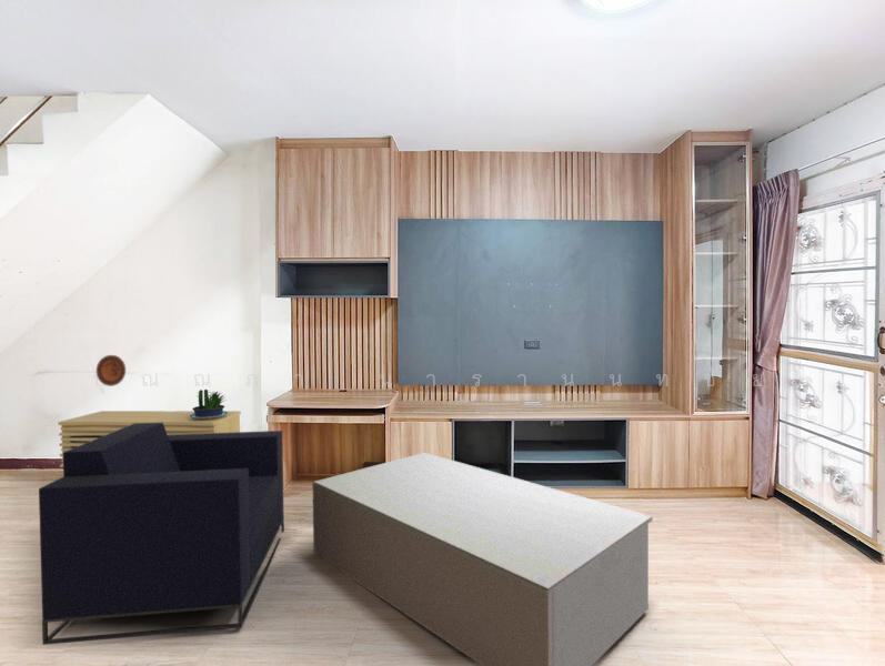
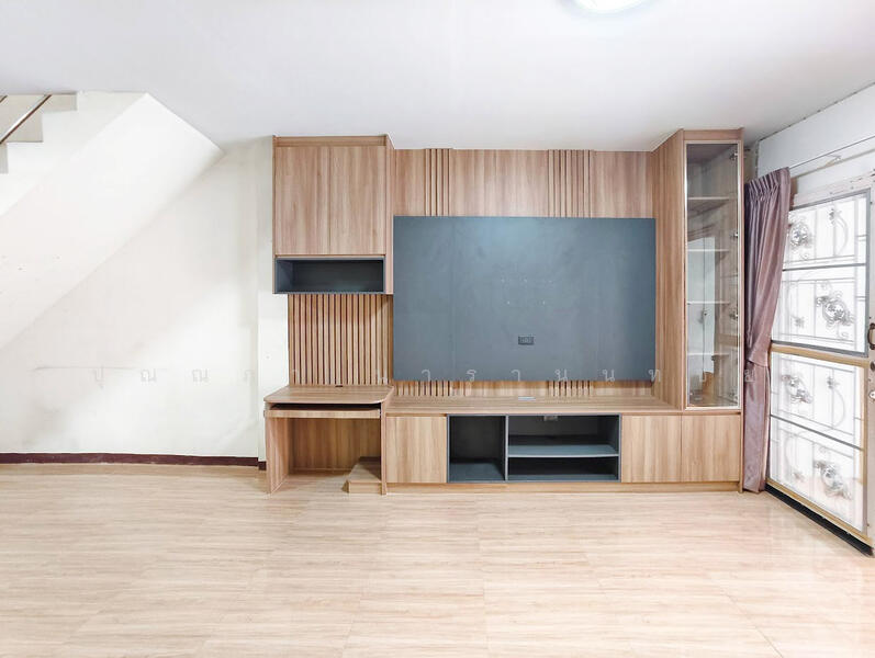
- decorative plate [95,354,127,387]
- potted plant [190,389,231,420]
- coffee table [312,452,653,666]
- sideboard [57,410,242,468]
- armchair [38,423,285,646]
